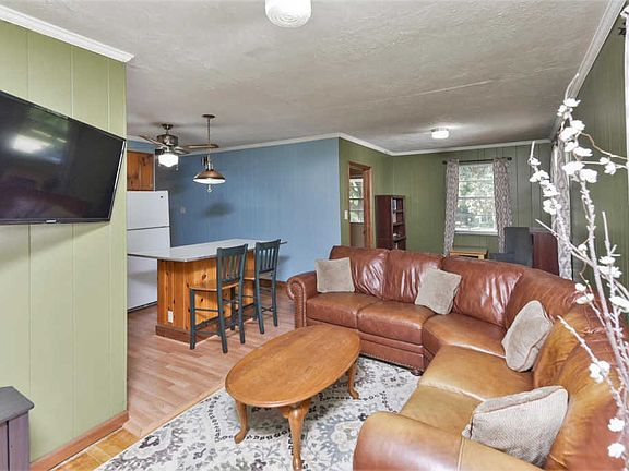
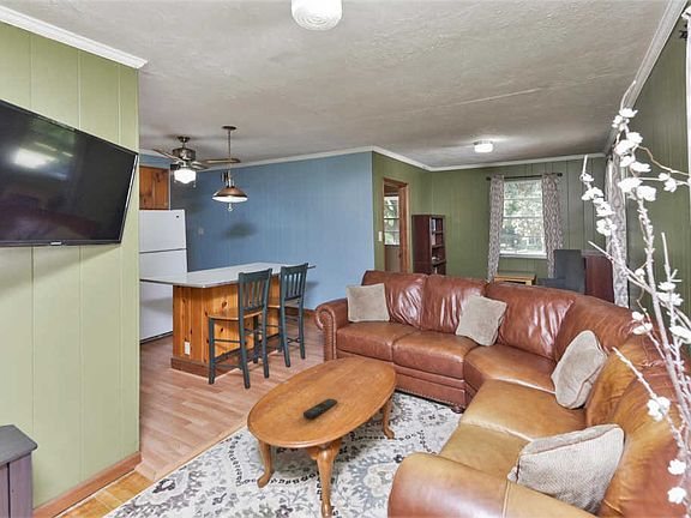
+ remote control [302,398,338,420]
